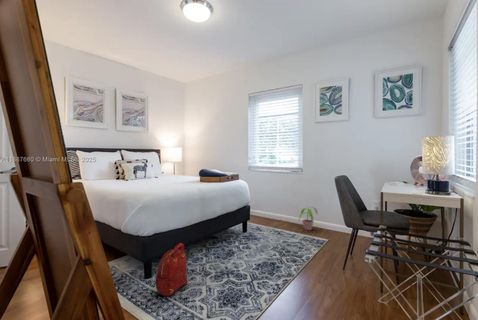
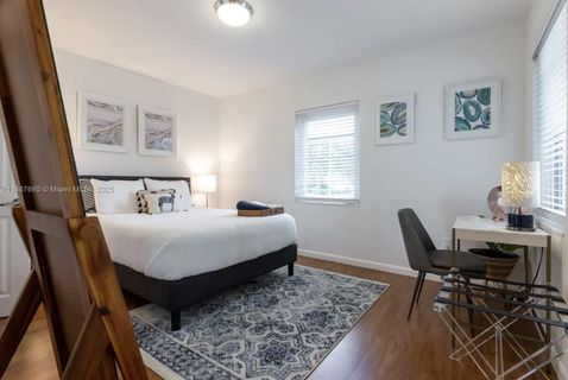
- potted plant [298,205,318,231]
- backpack [154,242,189,297]
